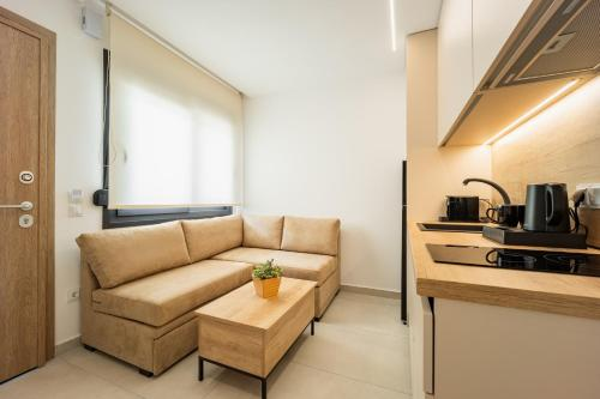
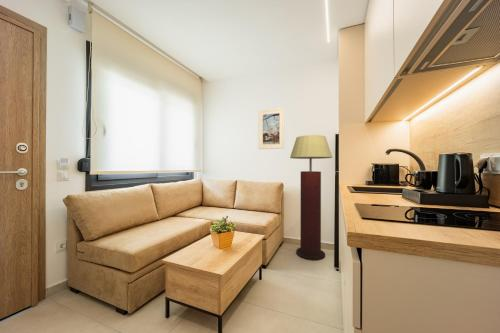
+ floor lamp [289,134,333,261]
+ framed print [258,107,285,150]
